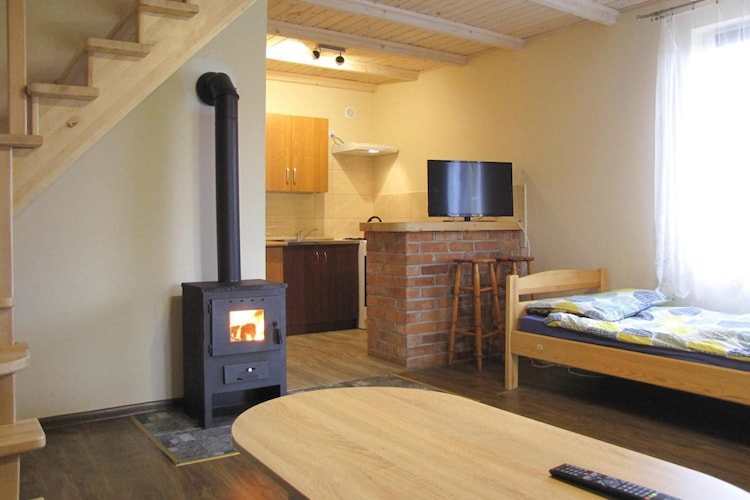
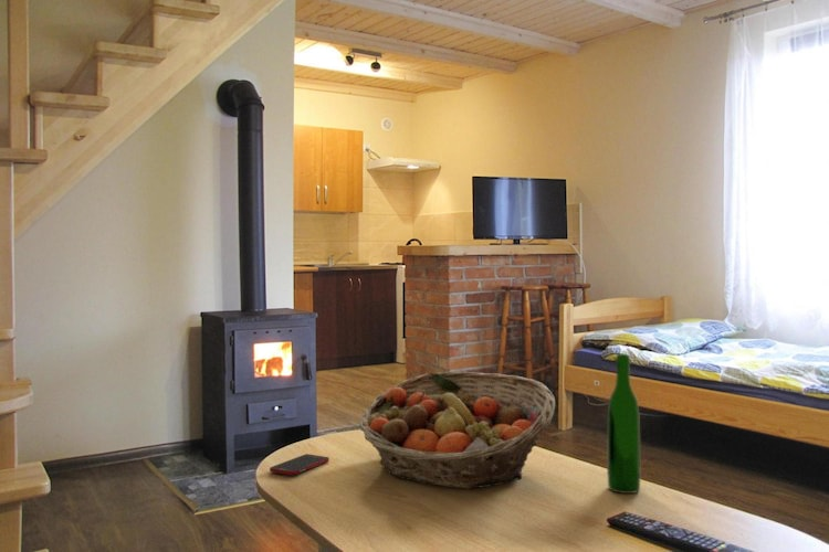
+ wine bottle [606,353,642,495]
+ fruit basket [358,371,556,490]
+ cell phone [269,453,330,477]
